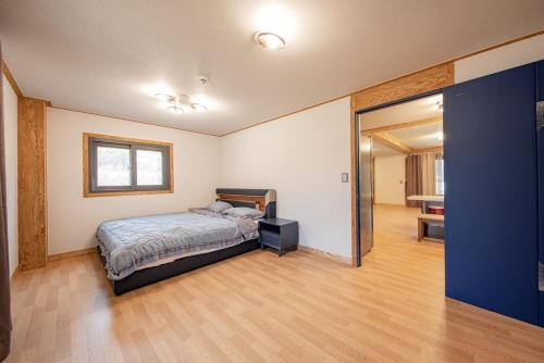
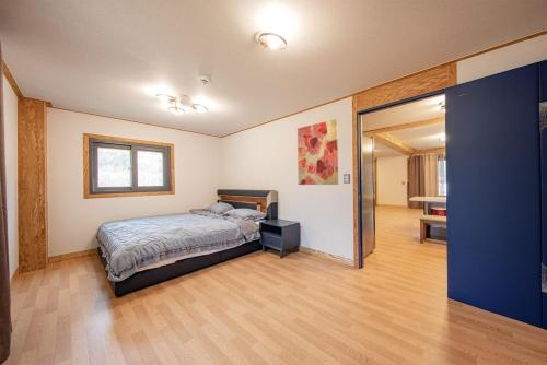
+ wall art [296,118,339,186]
